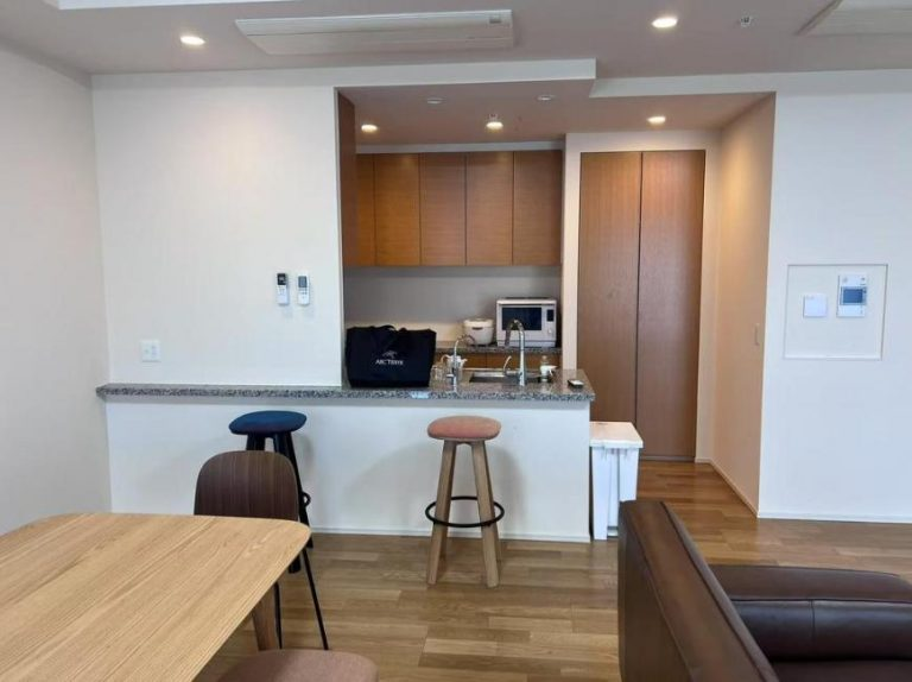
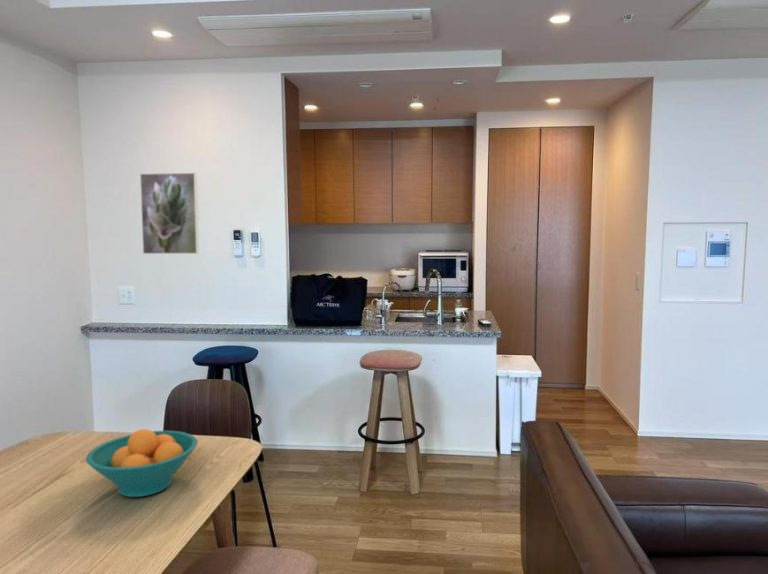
+ fruit bowl [85,428,199,498]
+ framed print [139,172,200,255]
